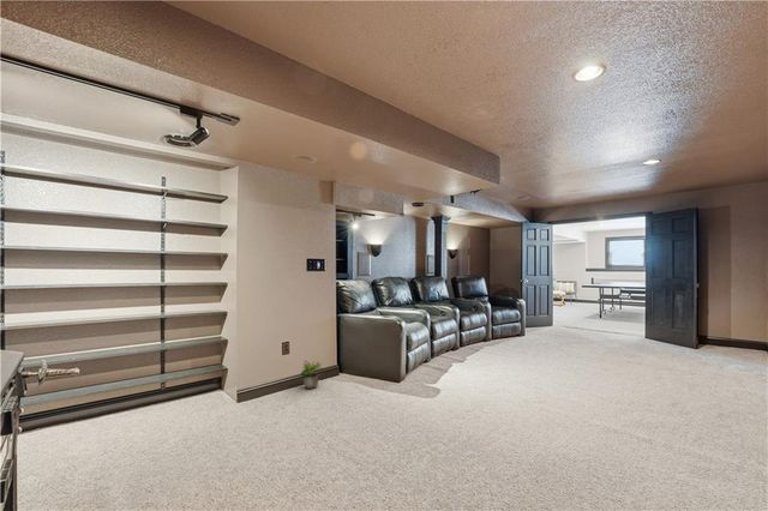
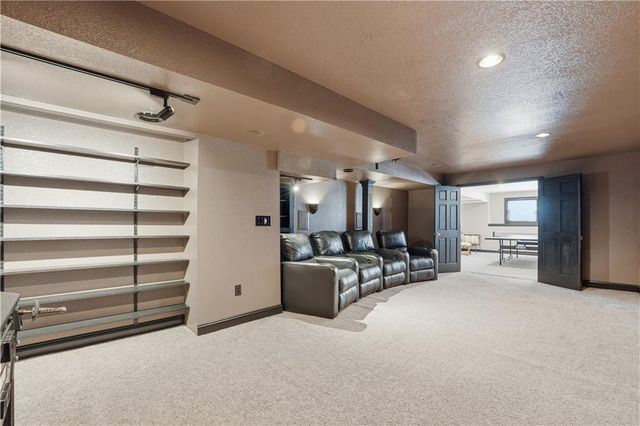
- potted plant [296,360,323,390]
